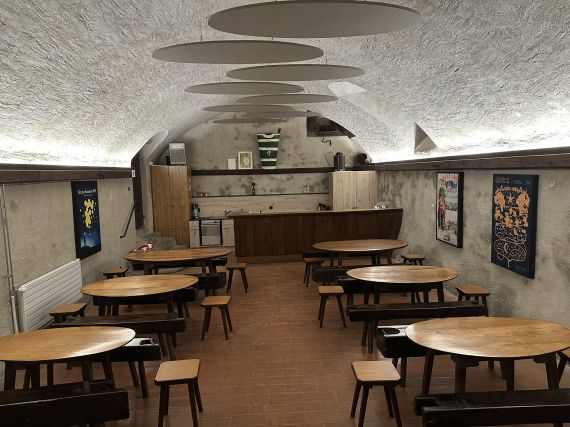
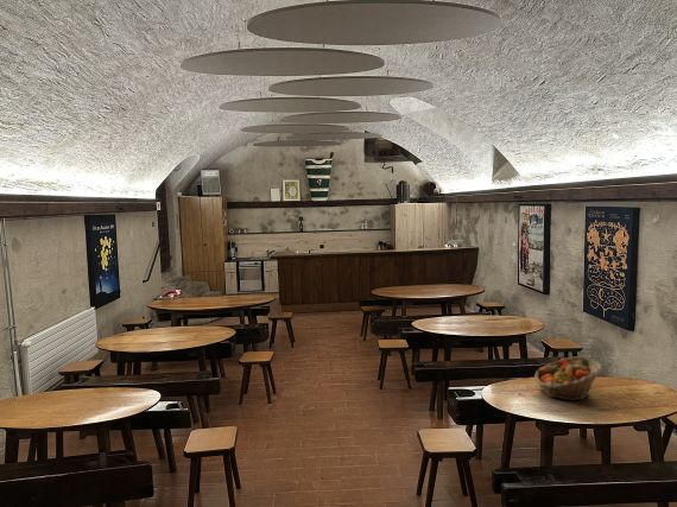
+ fruit basket [533,355,602,403]
